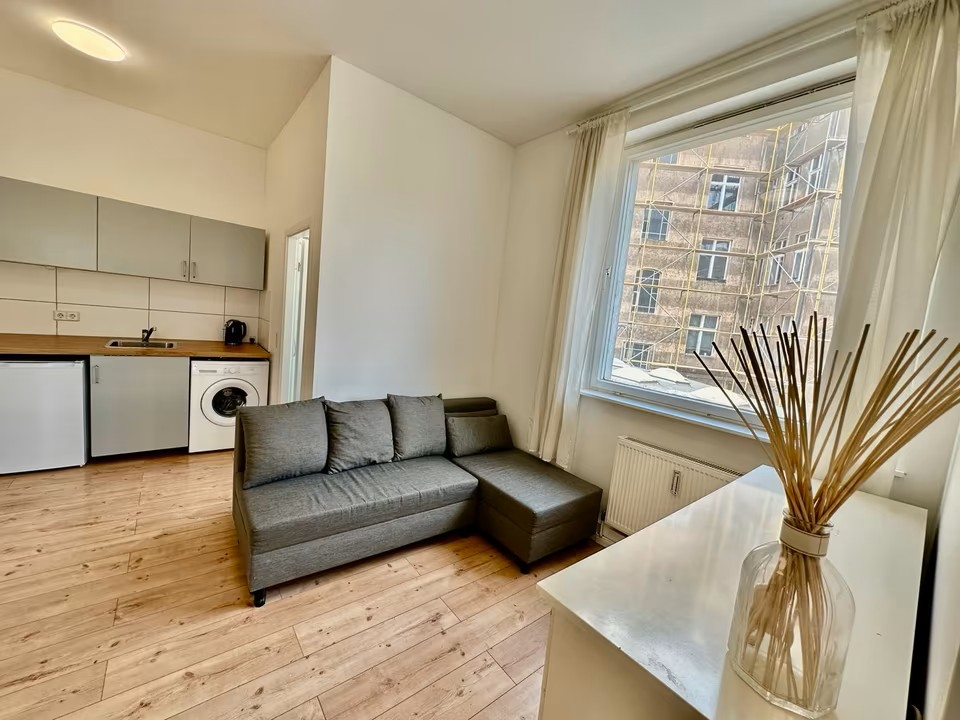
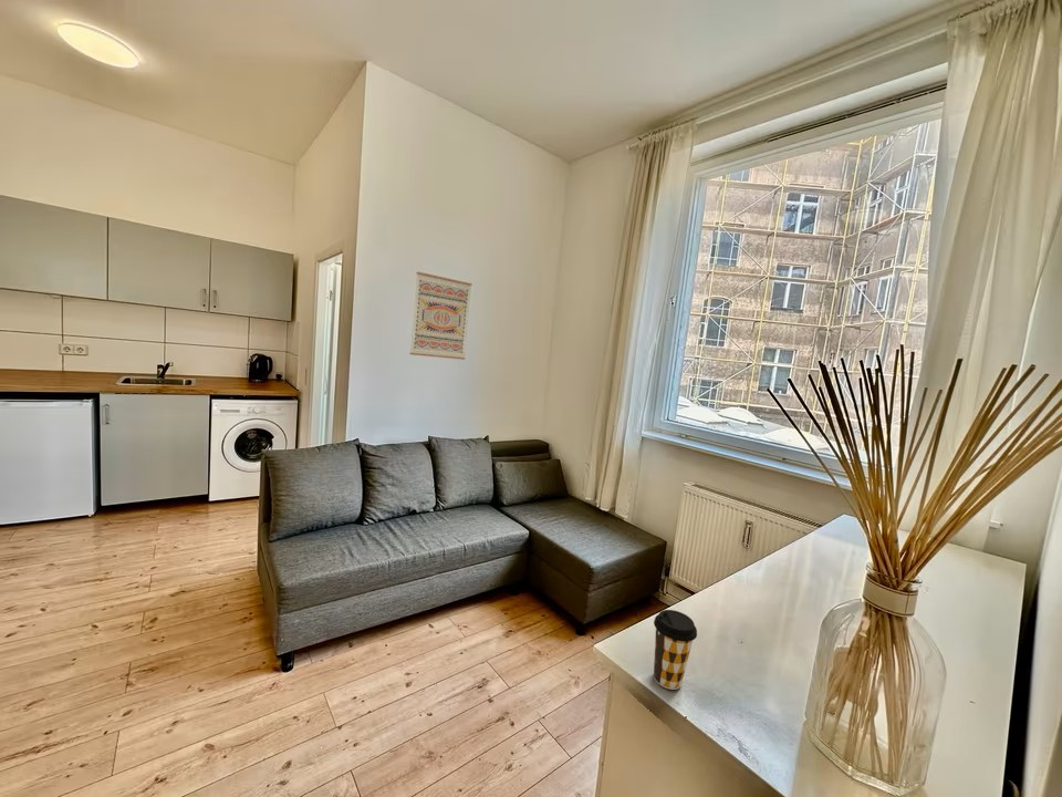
+ wall art [408,271,472,361]
+ coffee cup [653,609,698,691]
